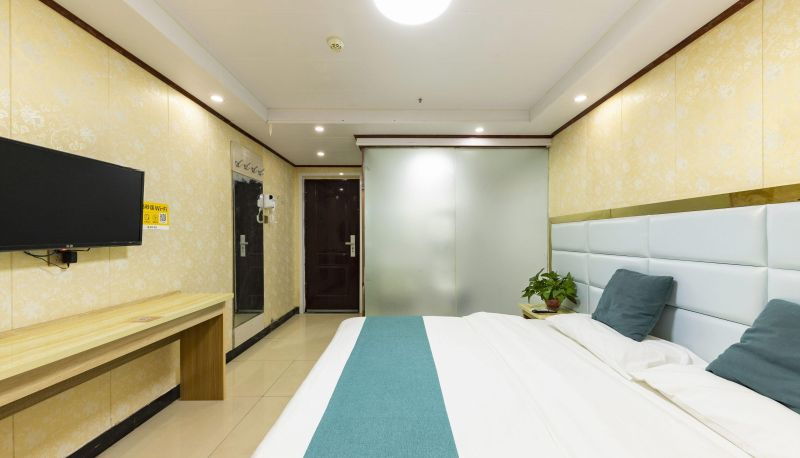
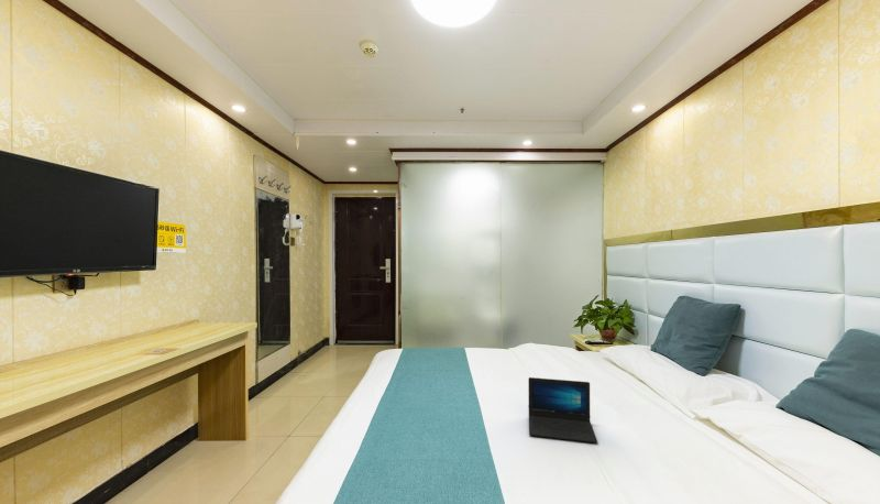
+ laptop [528,376,598,443]
